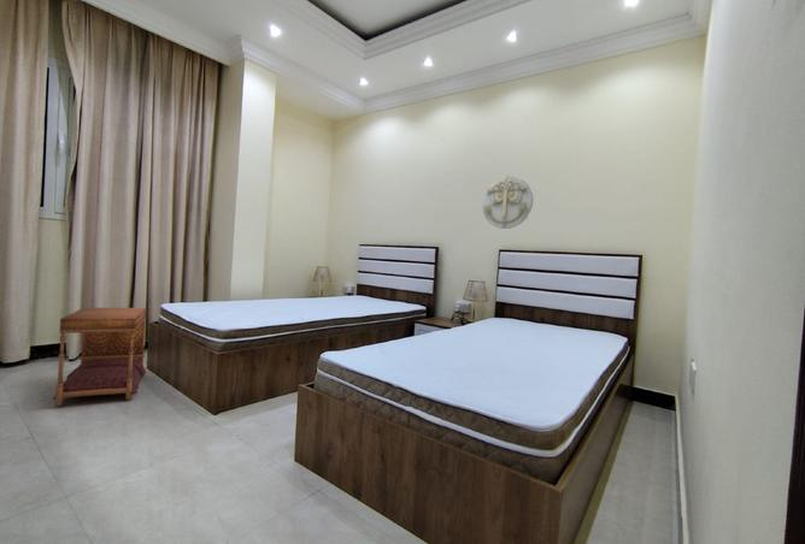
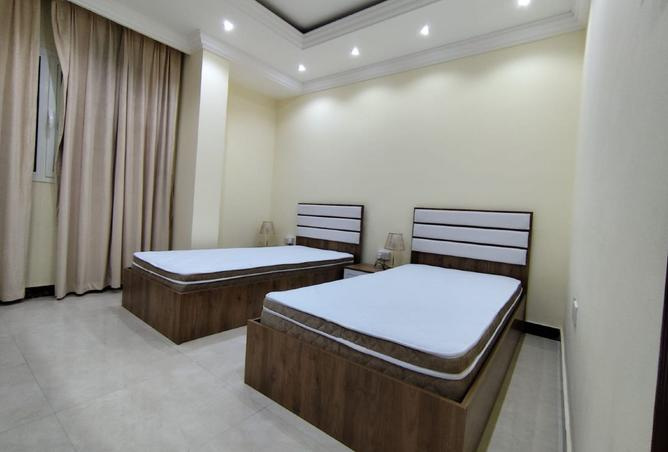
- wall decoration [481,175,534,230]
- canopy bed [52,307,147,407]
